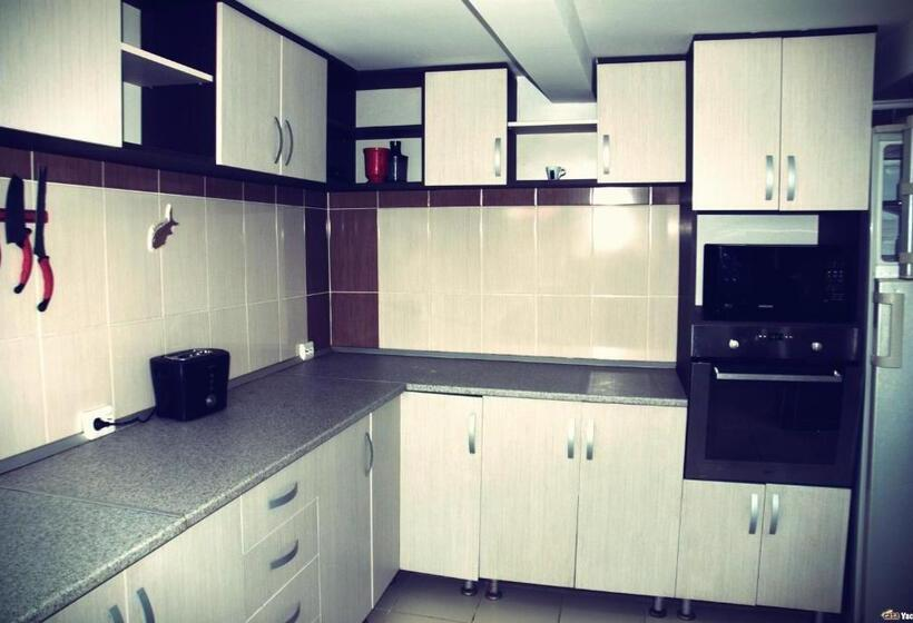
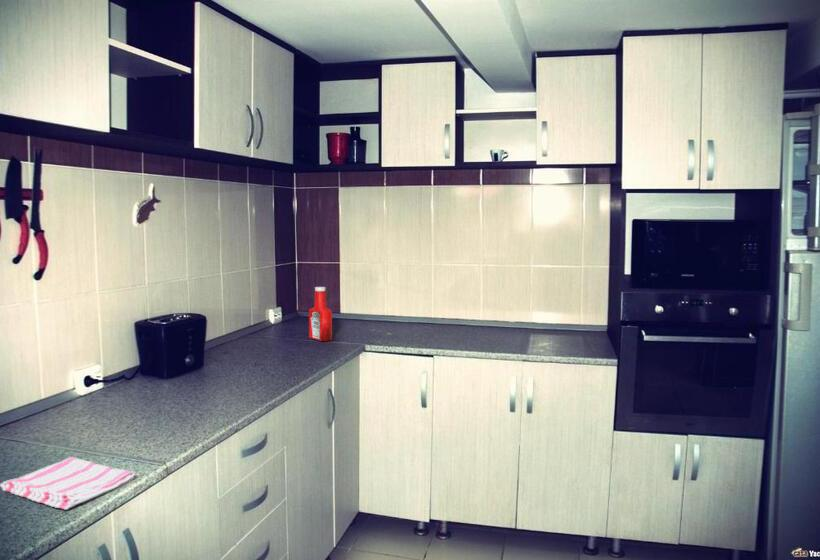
+ soap bottle [308,286,333,342]
+ dish towel [0,456,136,511]
